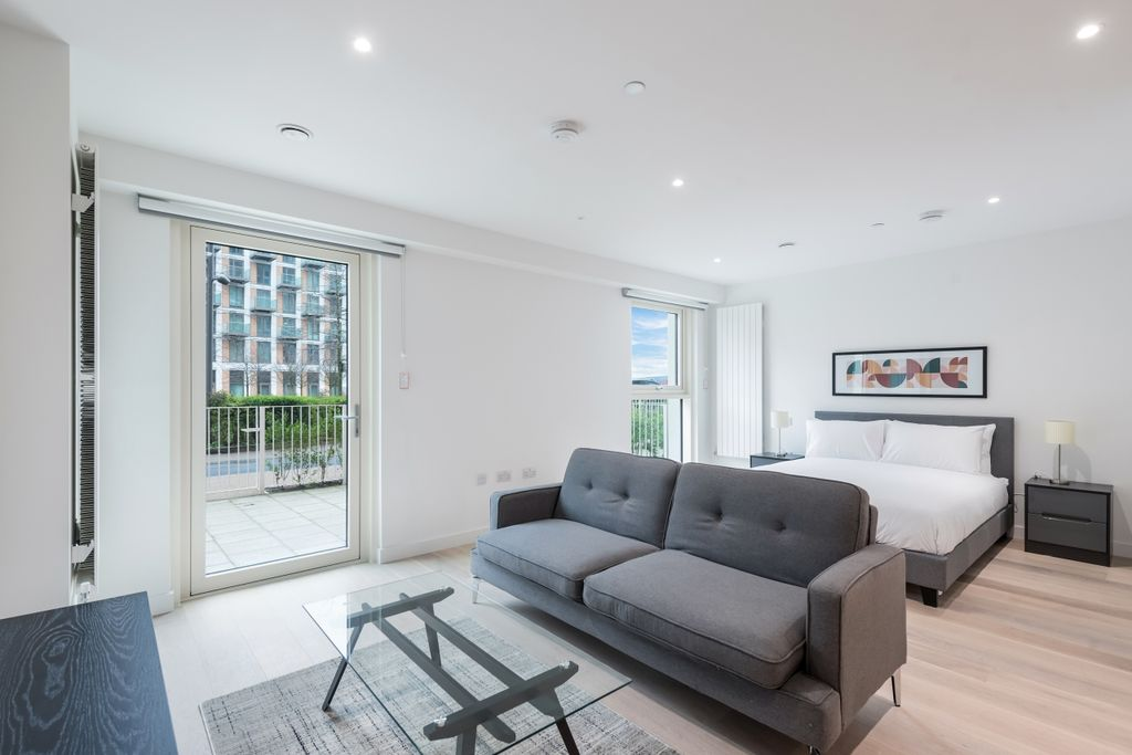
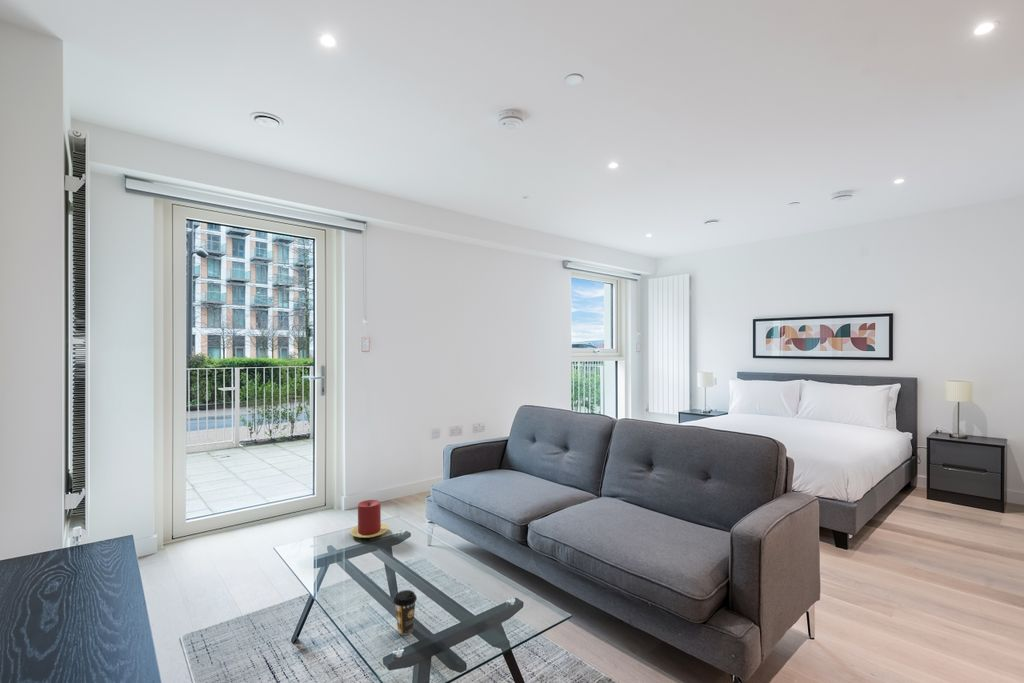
+ coffee cup [393,589,418,636]
+ candle [350,499,389,539]
